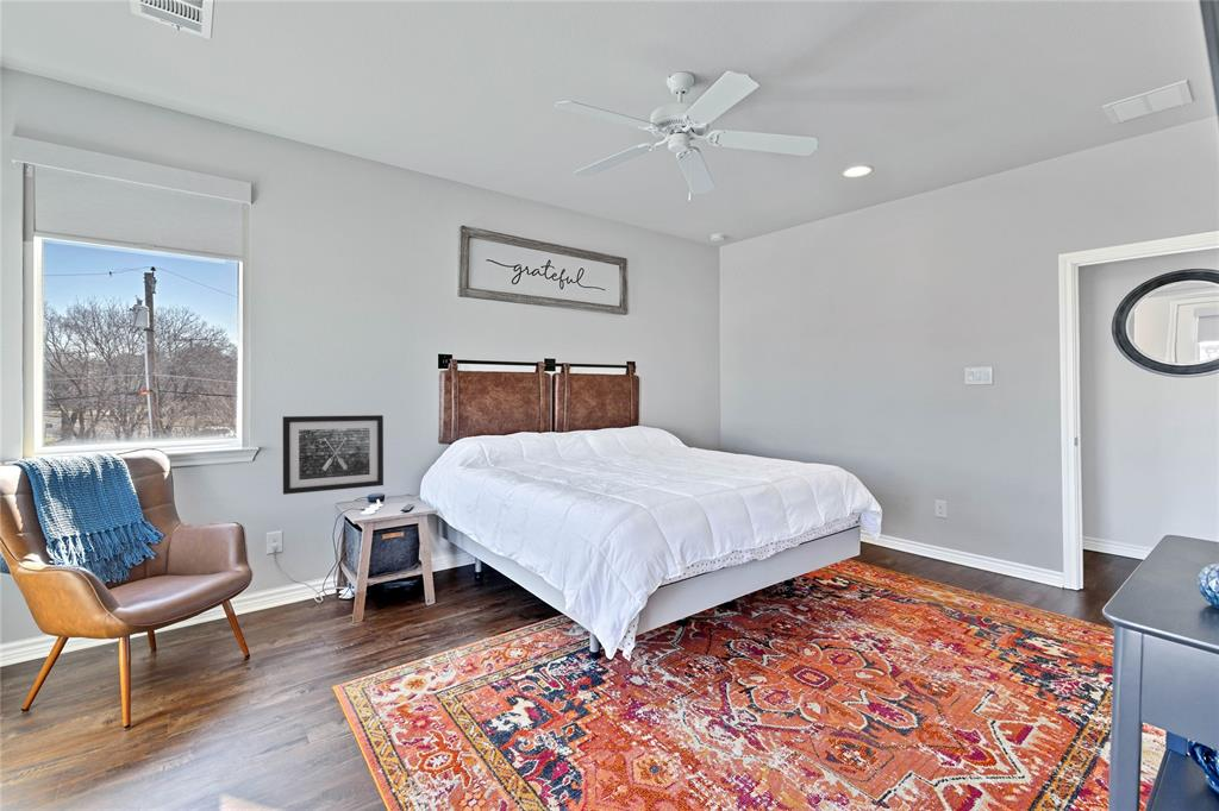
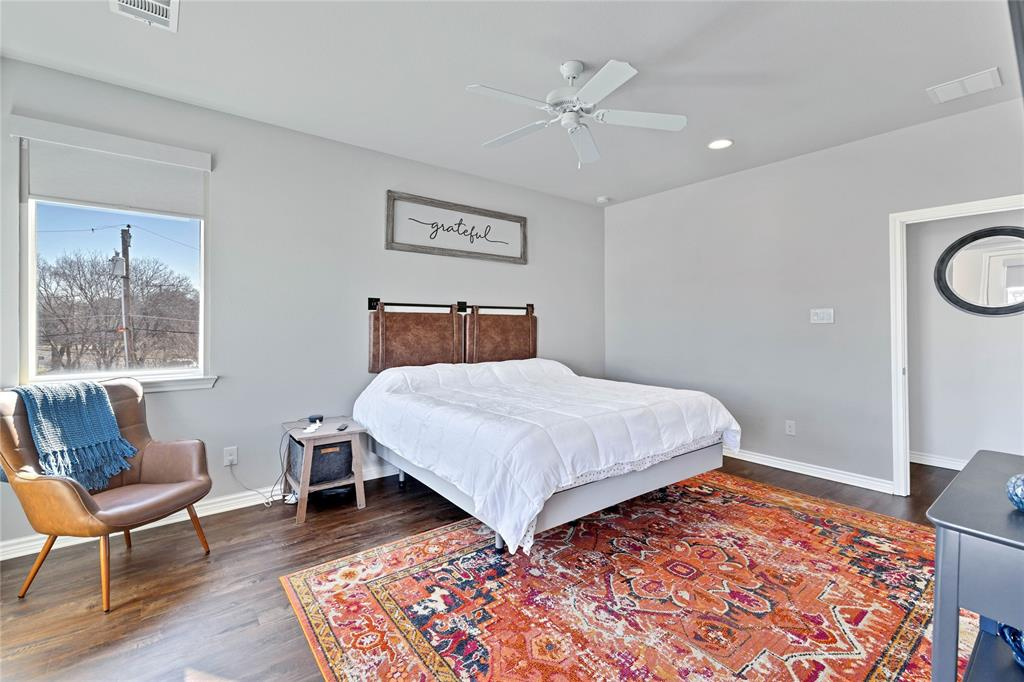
- wall art [282,414,385,496]
